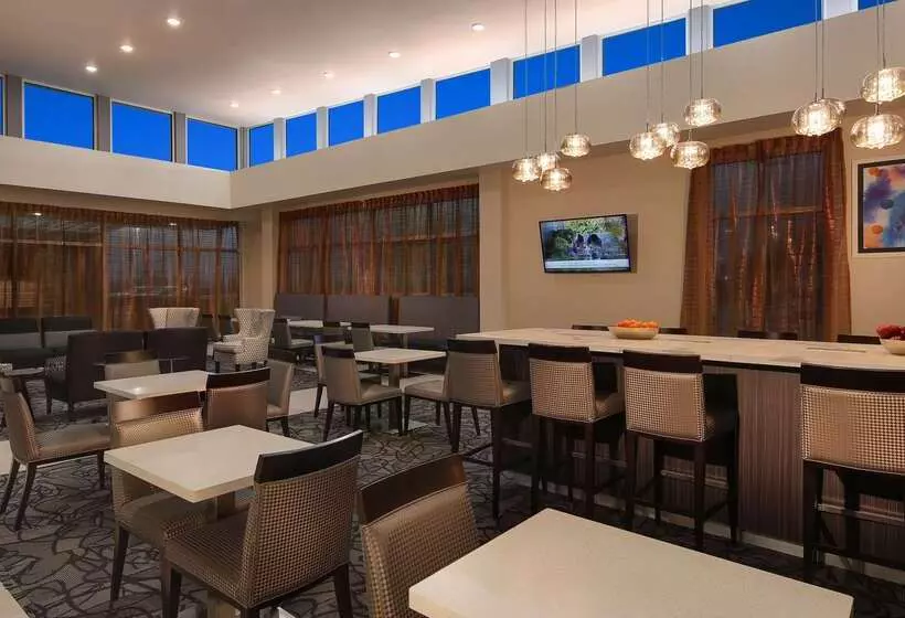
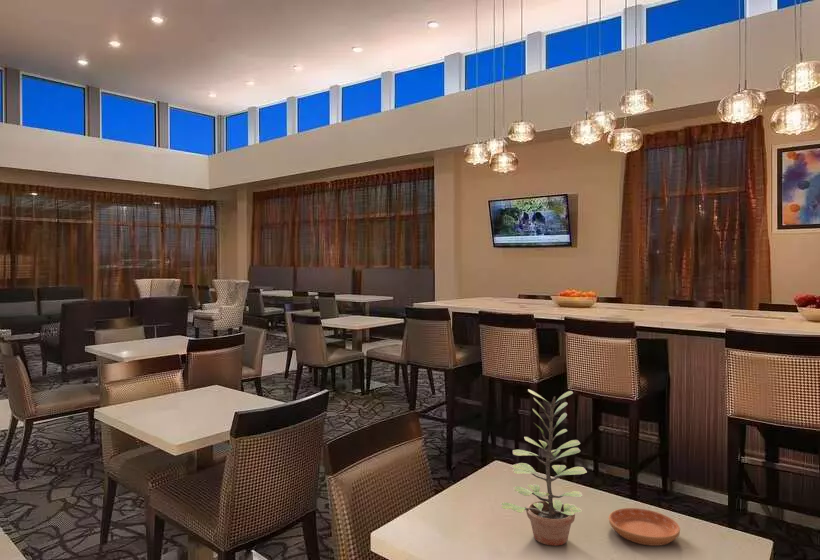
+ saucer [608,507,681,547]
+ plant [500,388,588,547]
